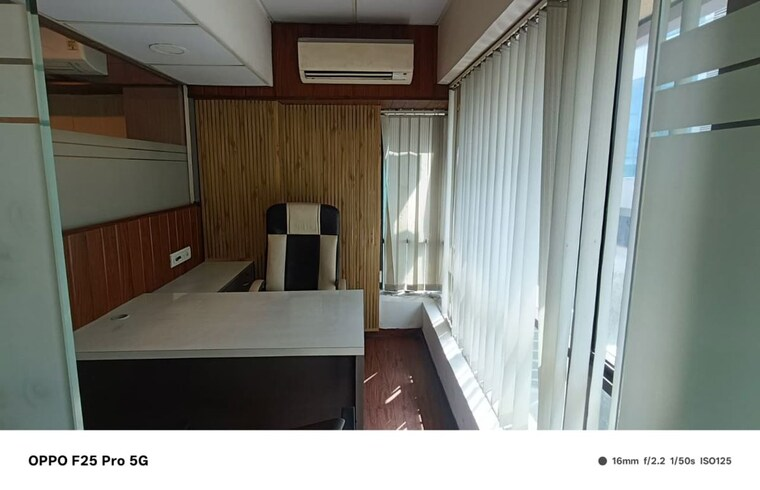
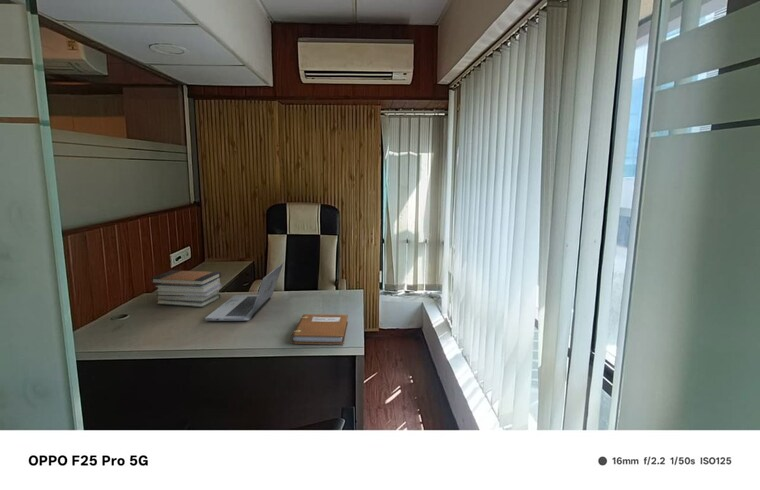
+ notebook [290,313,349,345]
+ laptop [204,261,285,322]
+ book stack [149,269,222,308]
